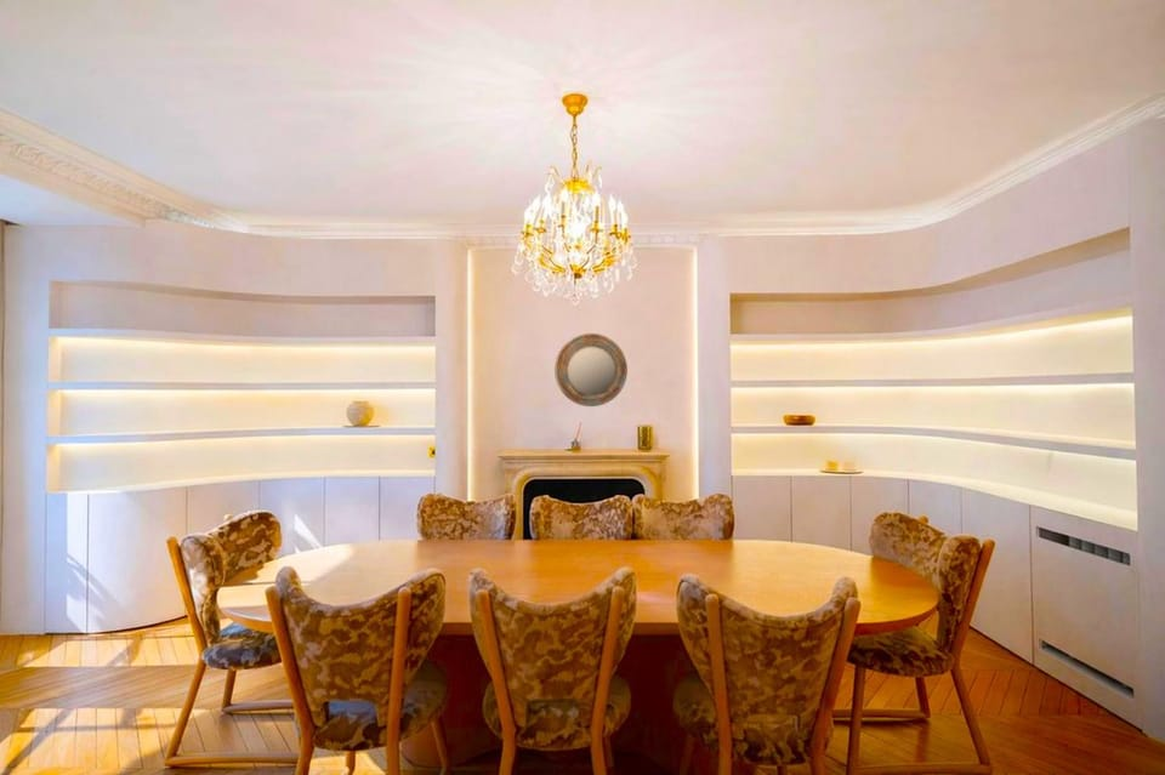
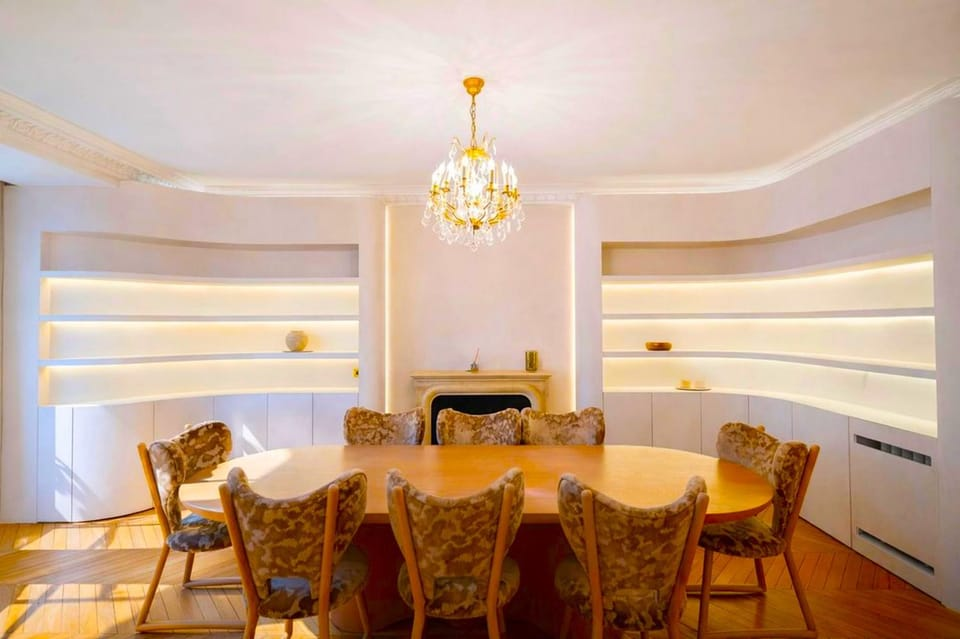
- home mirror [553,332,629,408]
